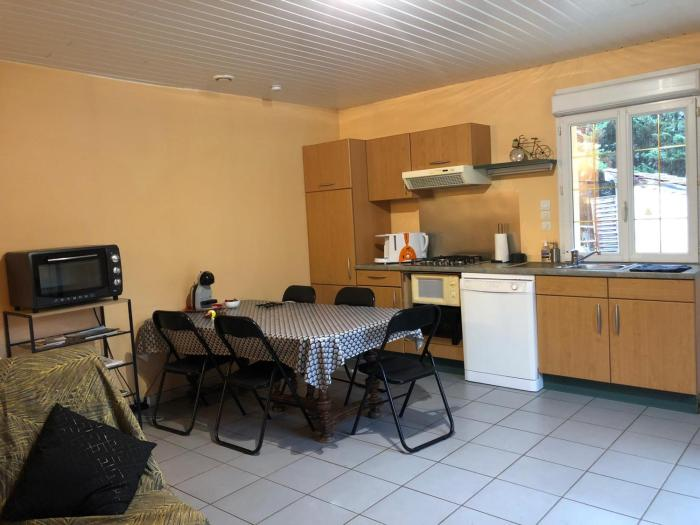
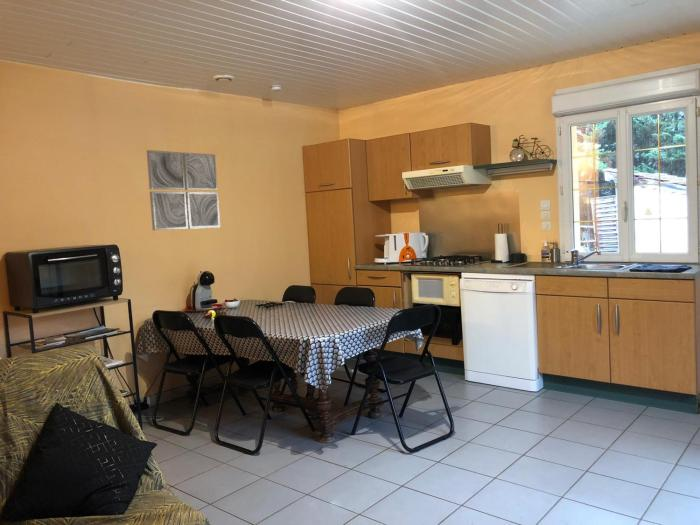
+ wall art [146,149,221,231]
